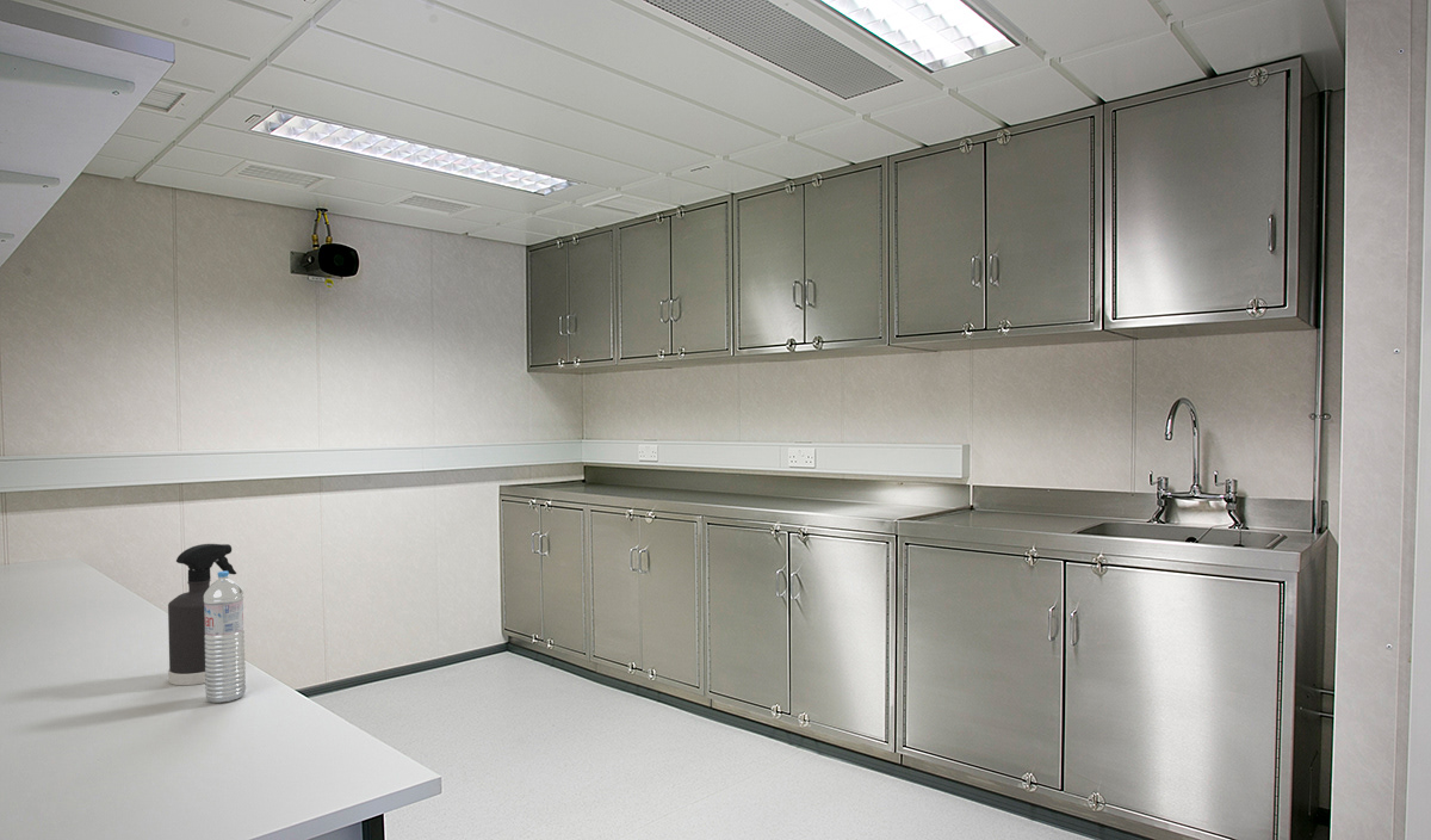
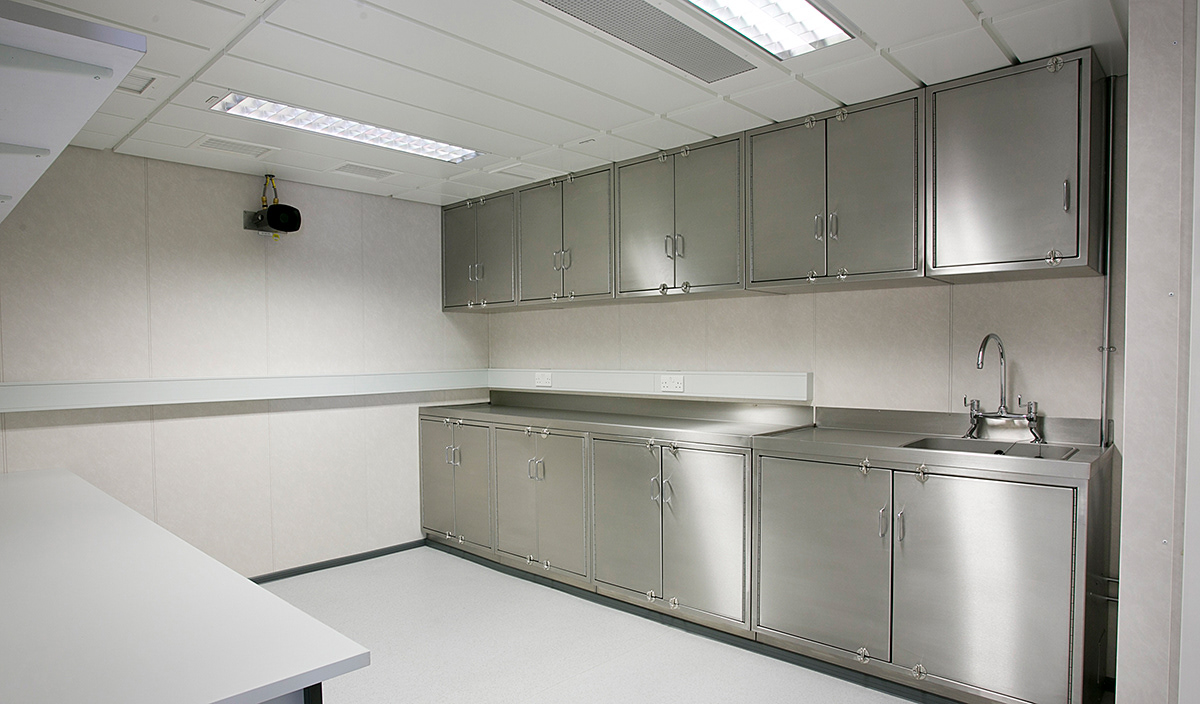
- spray bottle [167,543,237,686]
- water bottle [204,570,247,704]
